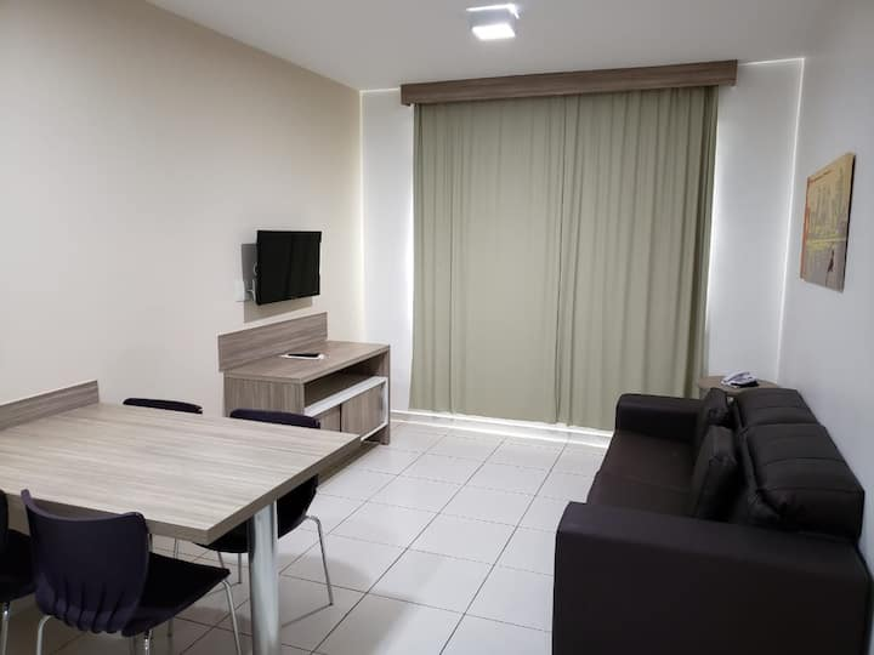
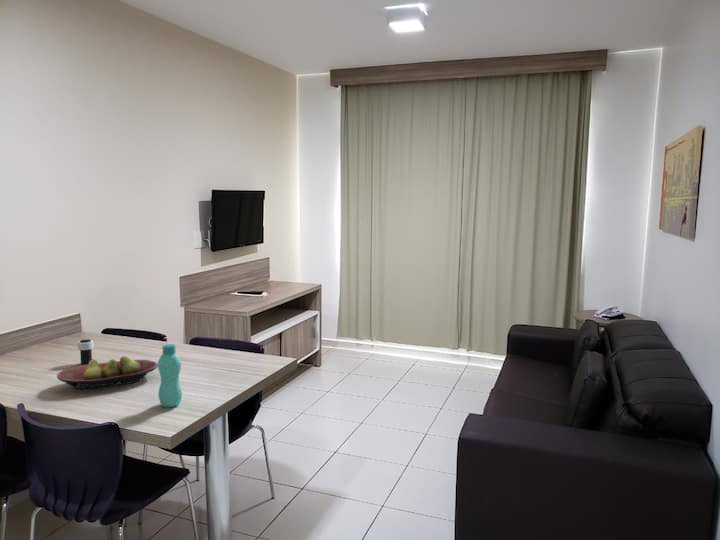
+ cup [77,338,95,365]
+ fruit bowl [56,355,158,390]
+ bottle [157,343,183,408]
